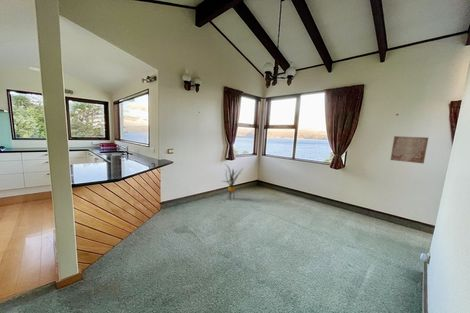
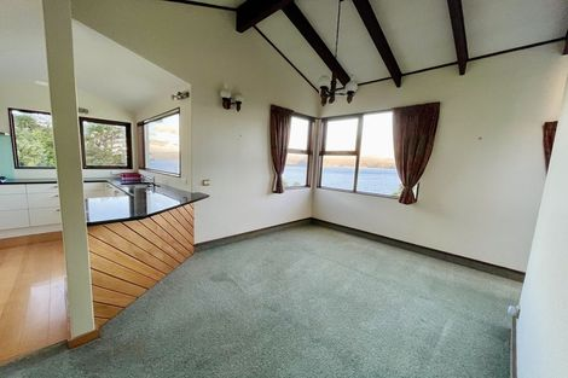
- house plant [220,164,244,201]
- wall art [390,135,429,165]
